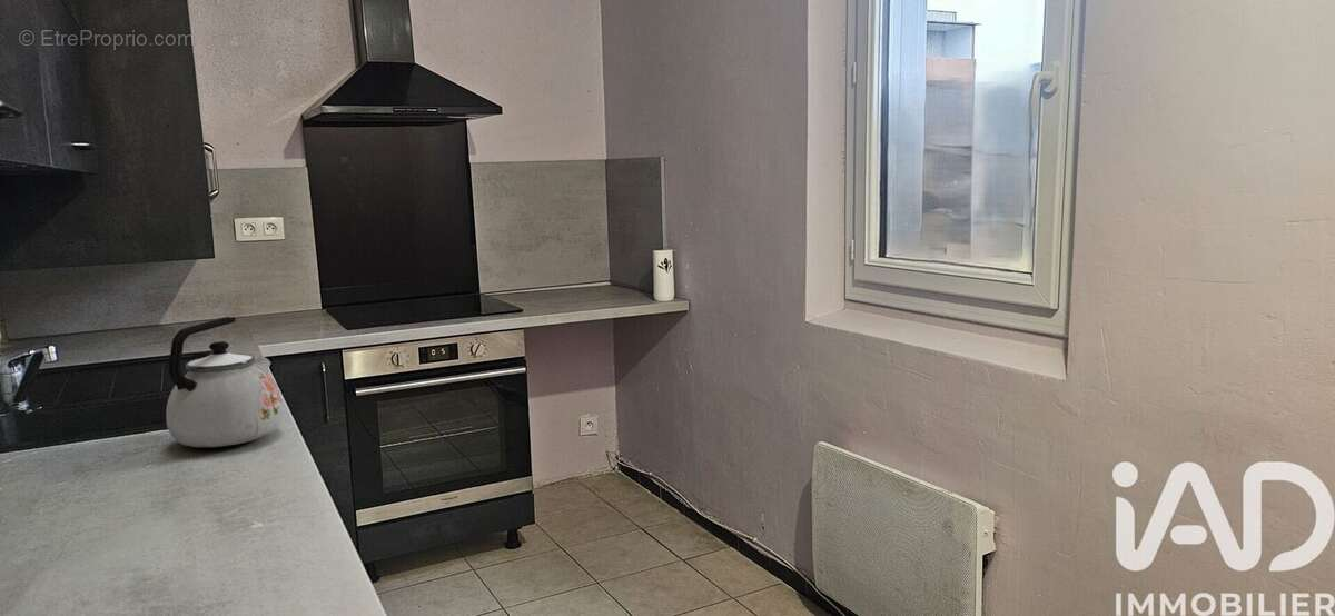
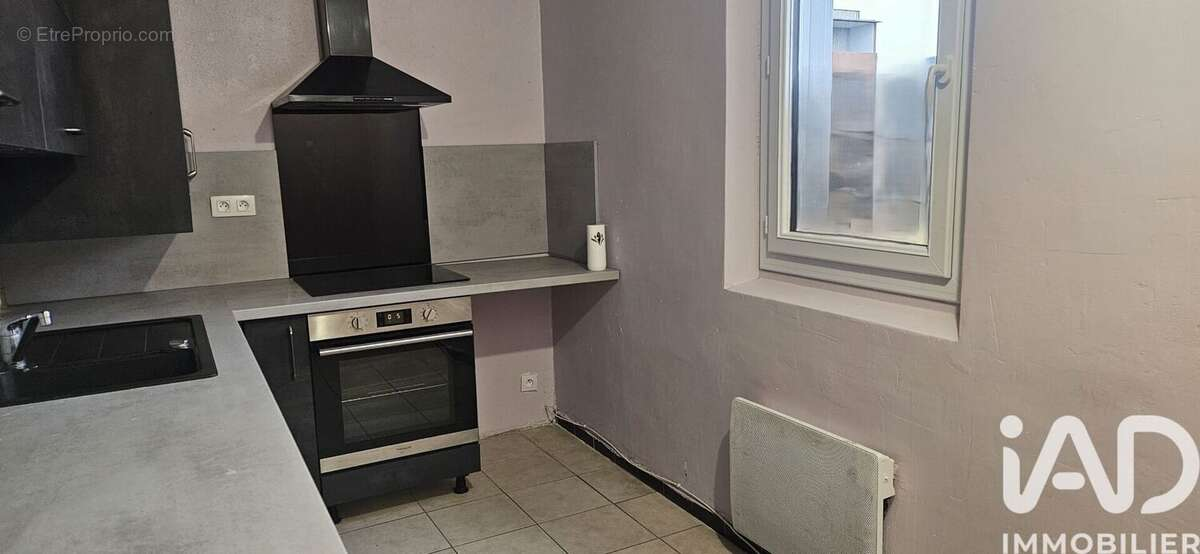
- kettle [165,316,284,448]
